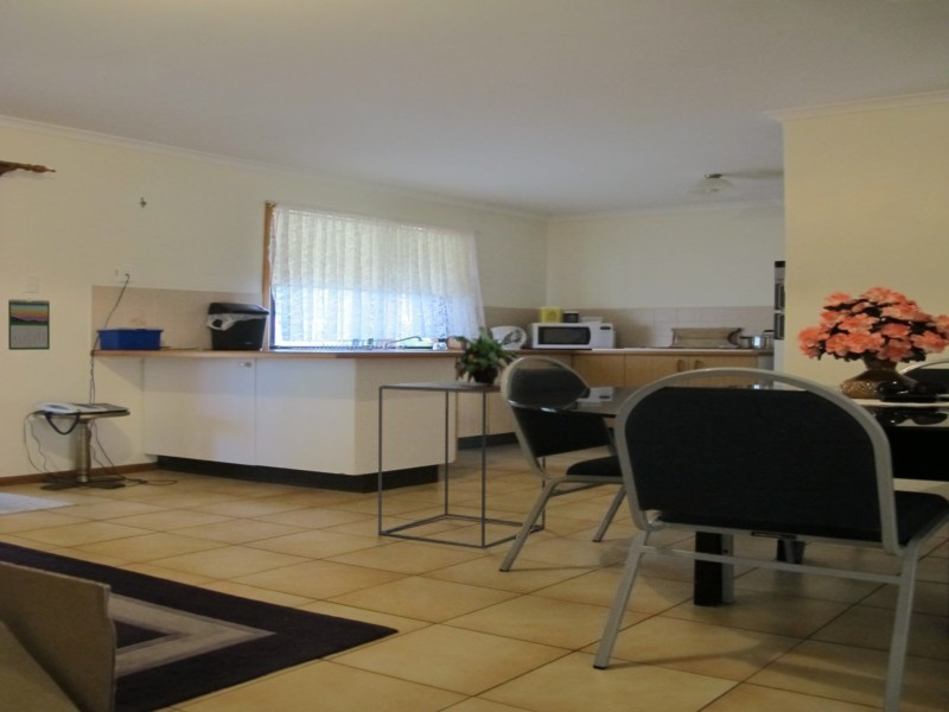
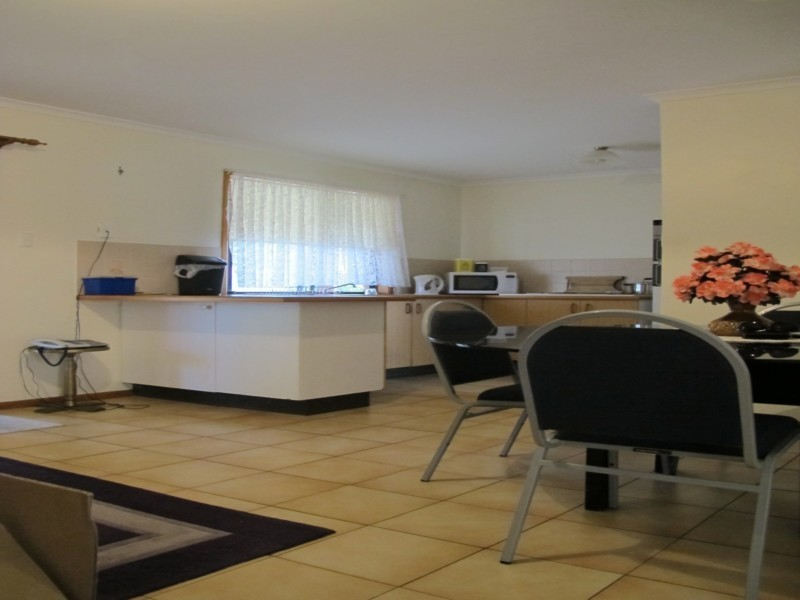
- calendar [7,298,51,351]
- side table [377,380,547,549]
- potted plant [446,325,524,386]
